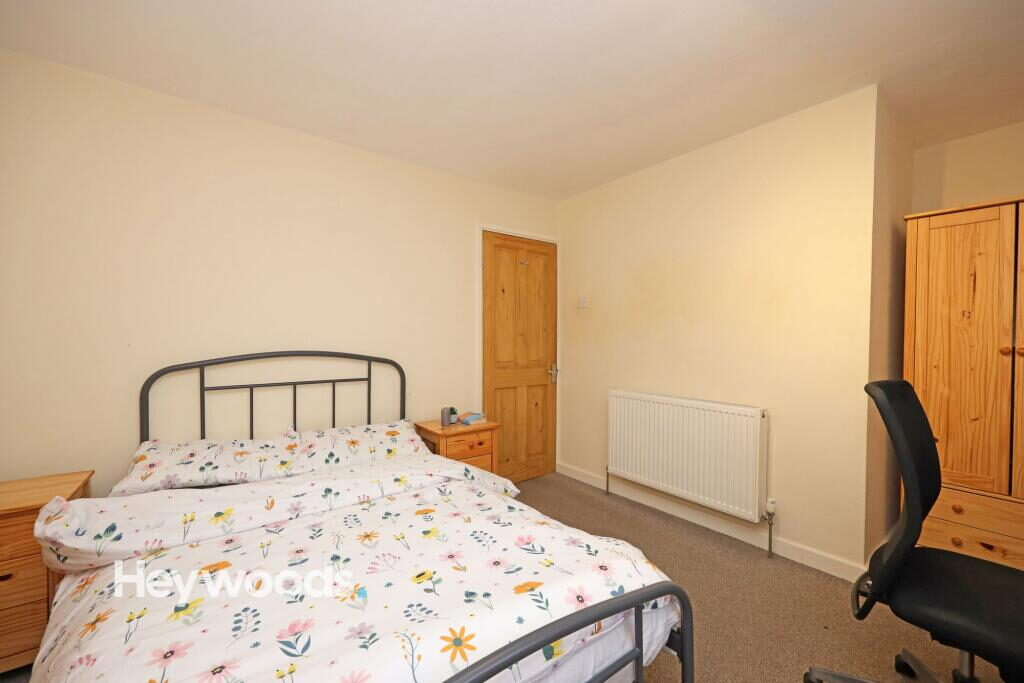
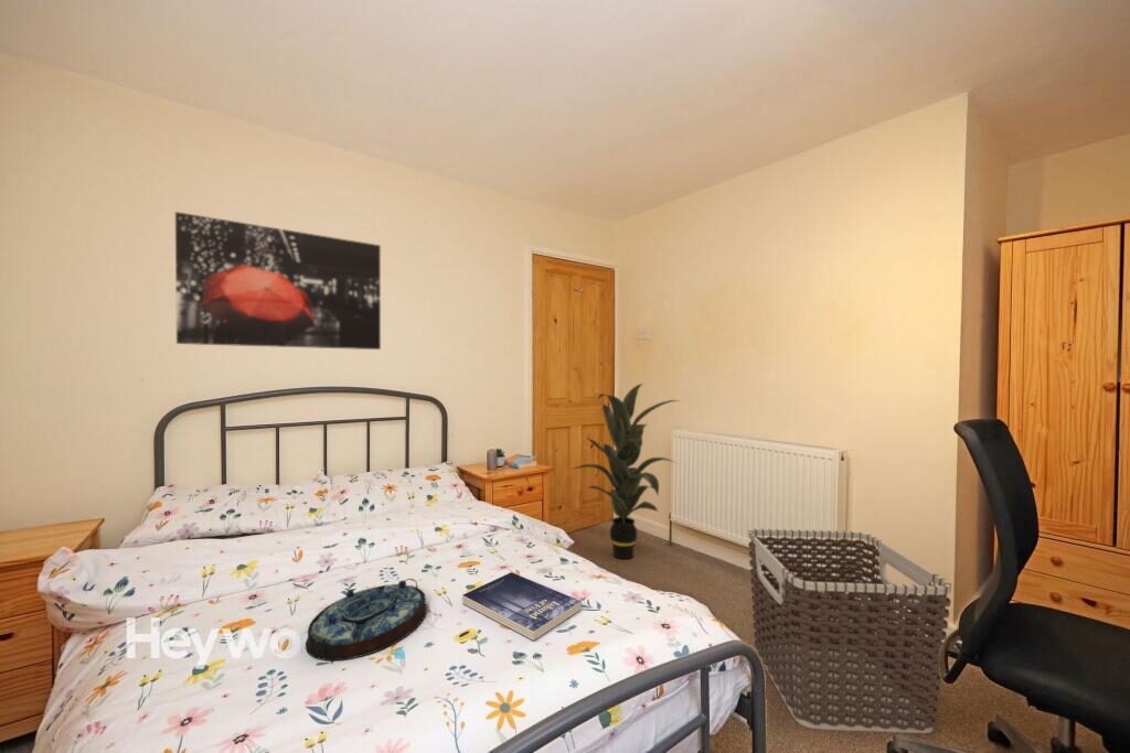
+ clothes hamper [747,528,952,734]
+ indoor plant [571,383,680,560]
+ book [461,571,583,642]
+ serving tray [305,578,428,661]
+ wall art [174,211,382,351]
